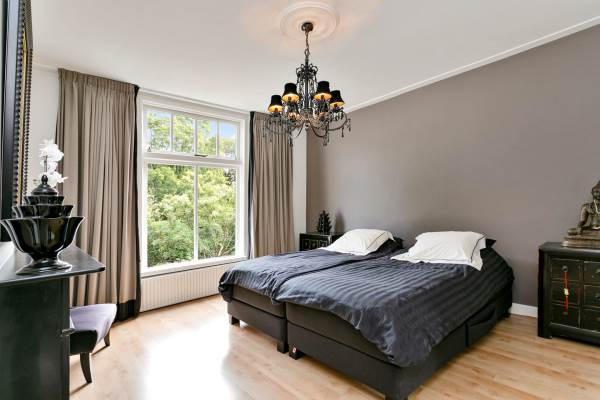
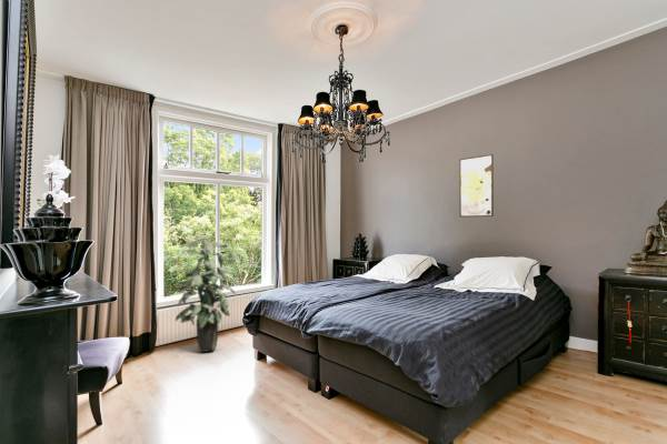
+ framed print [458,153,495,218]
+ indoor plant [175,234,237,353]
